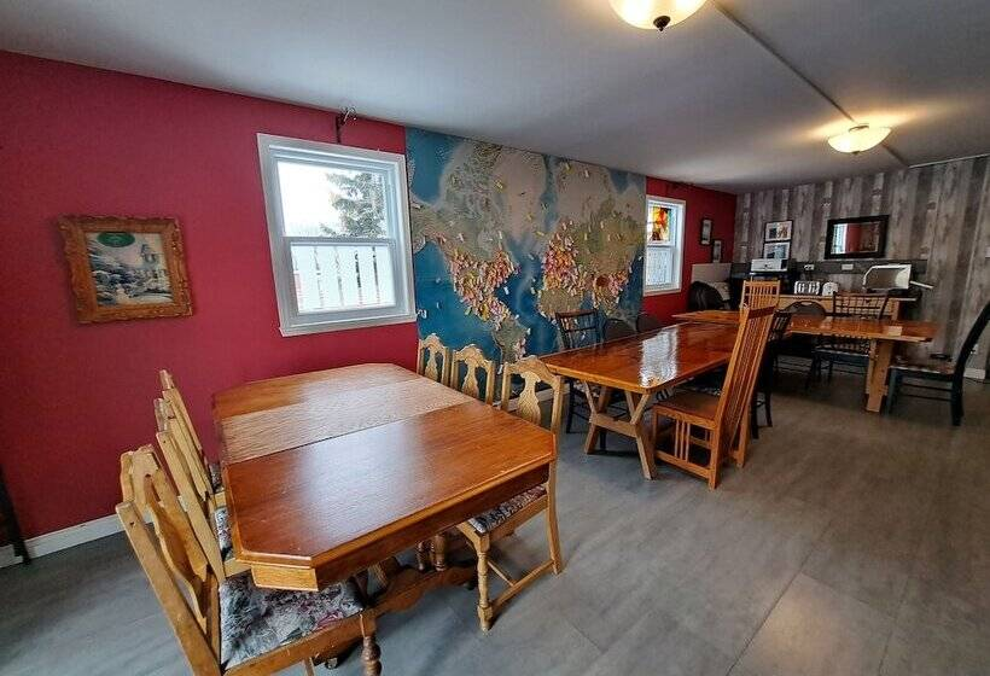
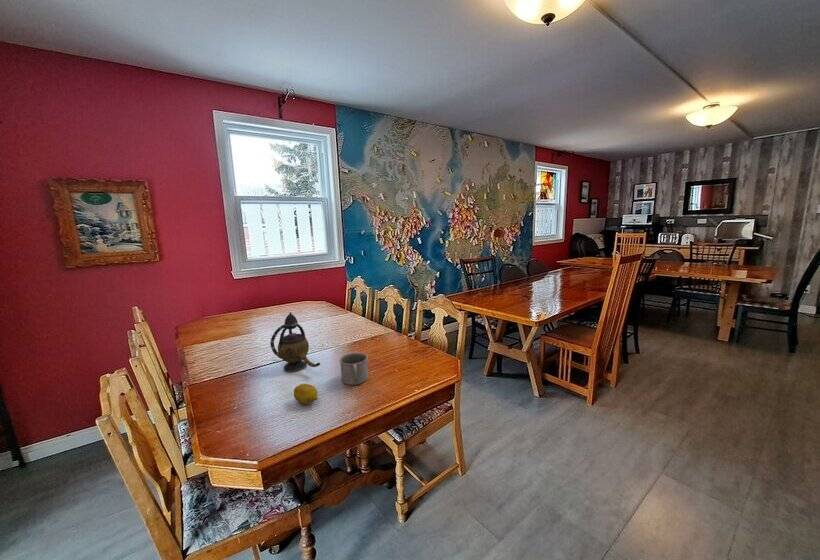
+ mug [338,352,369,386]
+ fruit [293,383,319,405]
+ teapot [269,311,321,373]
